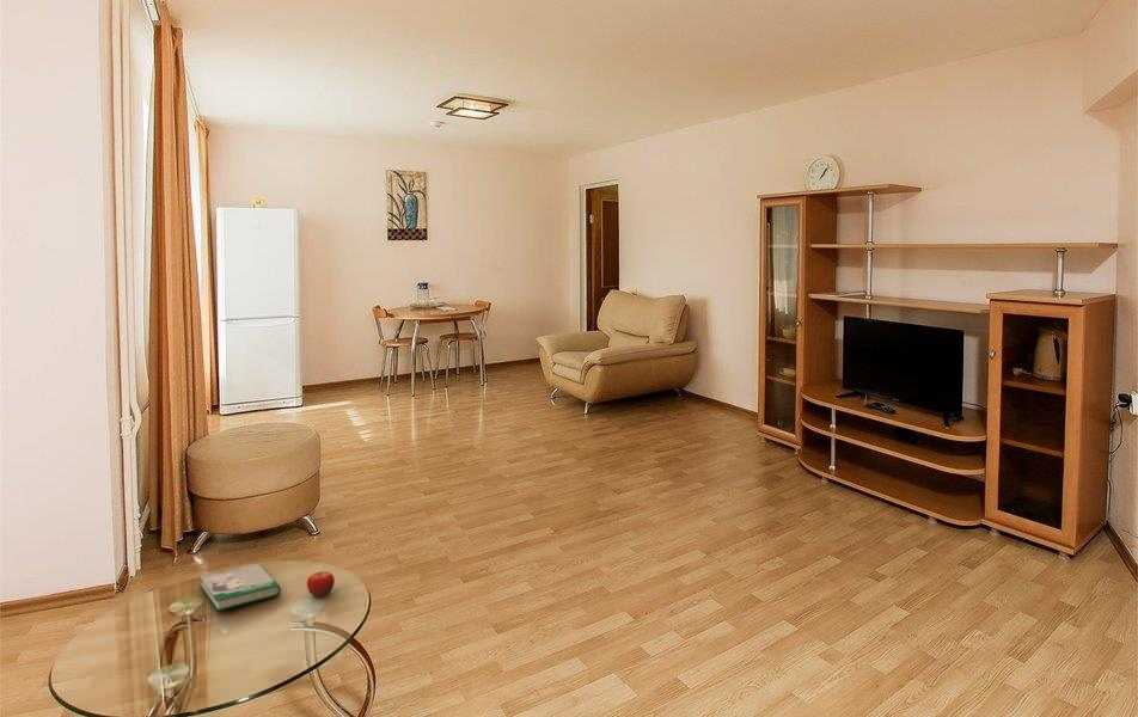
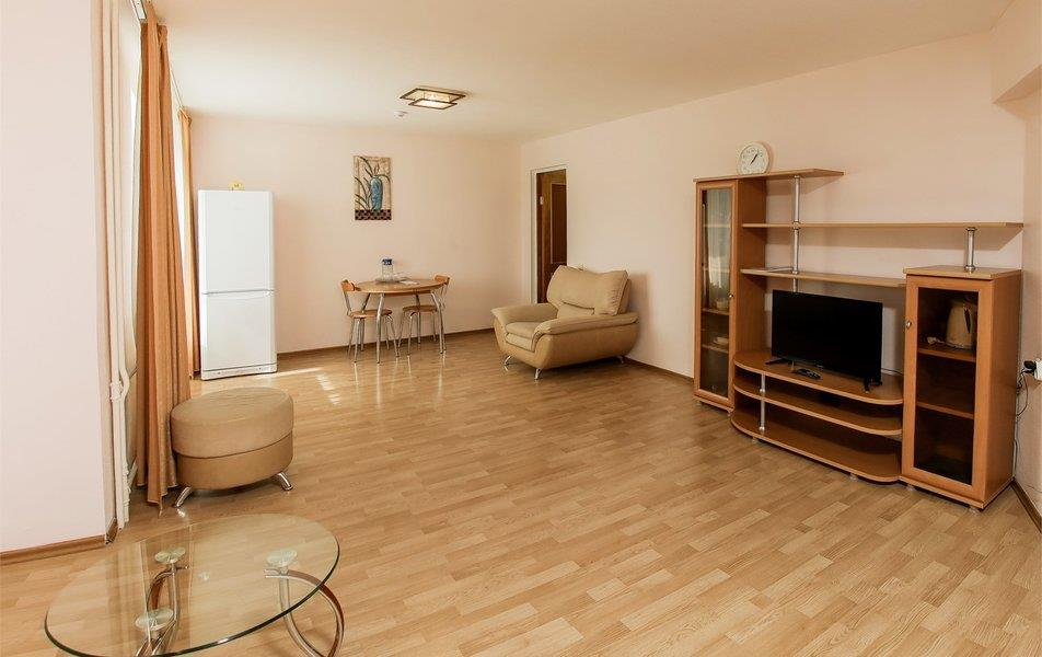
- book [198,563,282,612]
- fruit [306,570,336,598]
